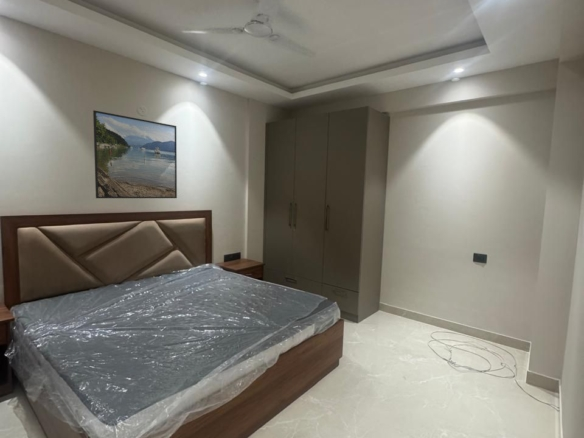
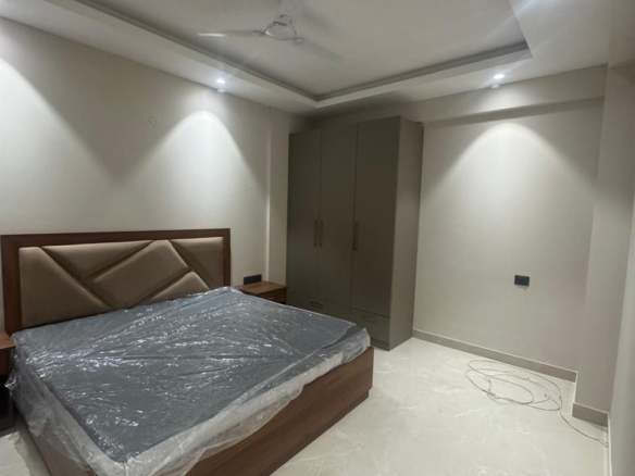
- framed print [92,109,178,199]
